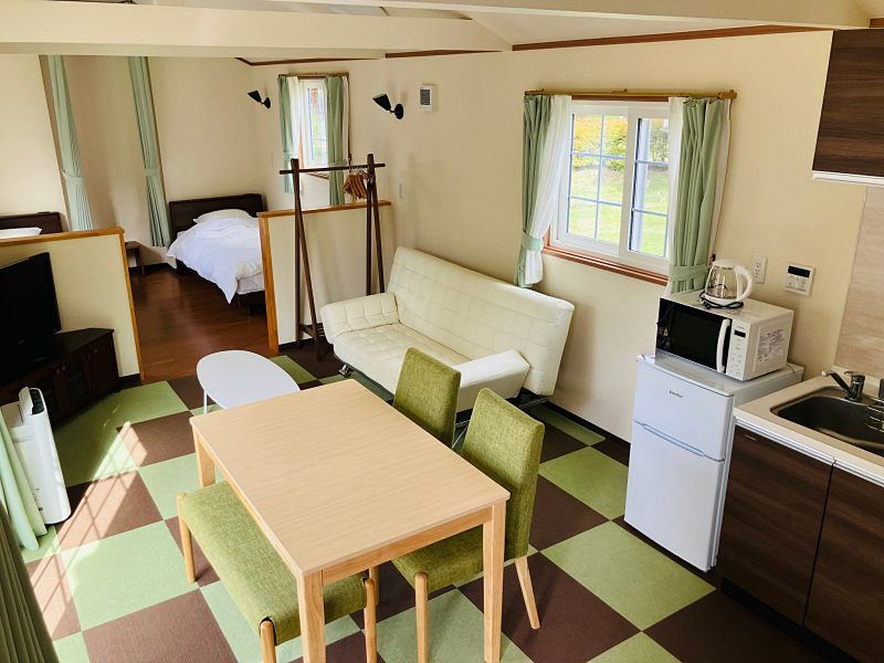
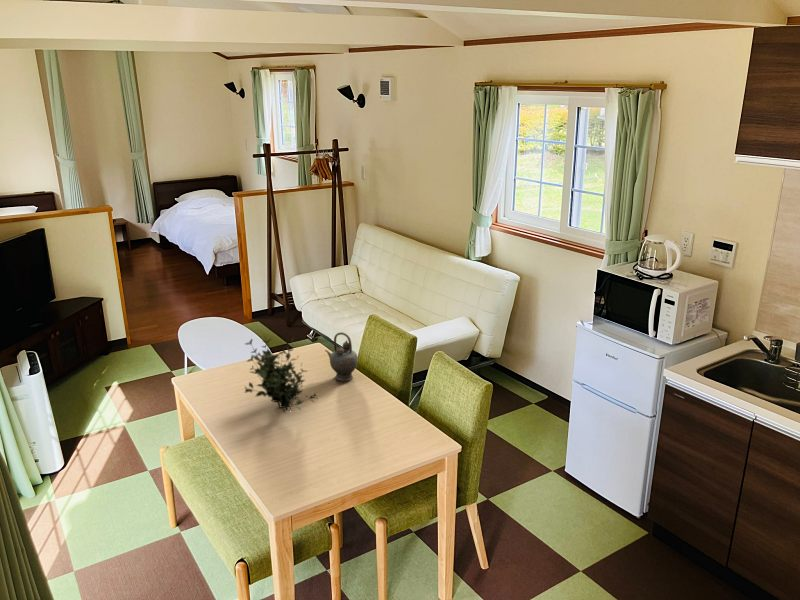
+ teapot [324,331,359,382]
+ plant [243,336,318,413]
